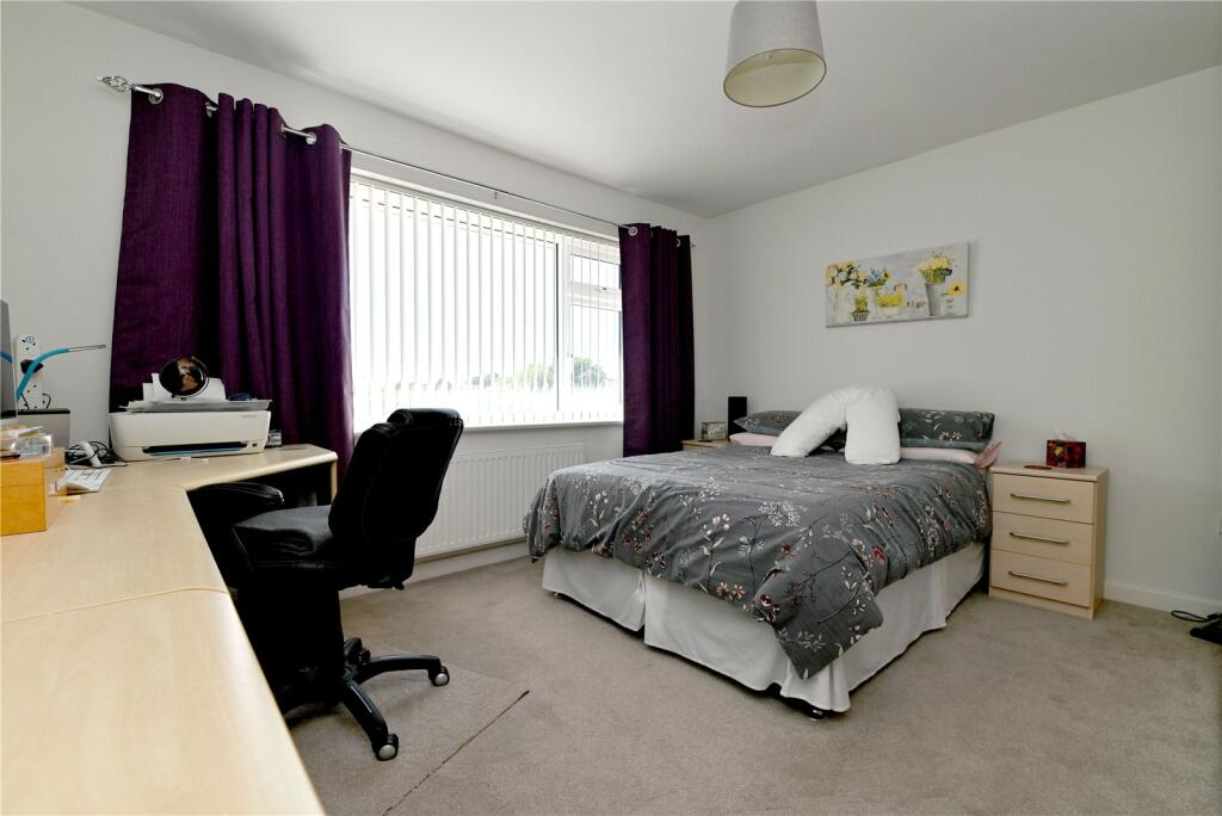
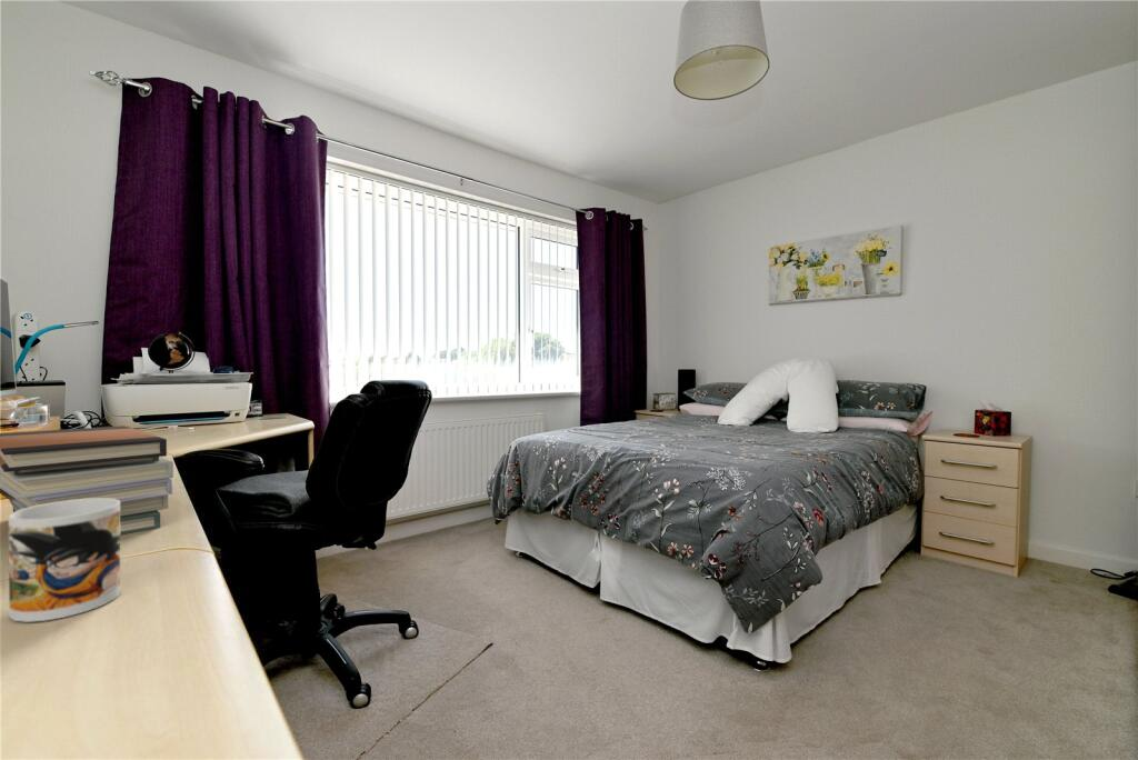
+ mug [8,499,121,623]
+ book stack [0,424,174,537]
